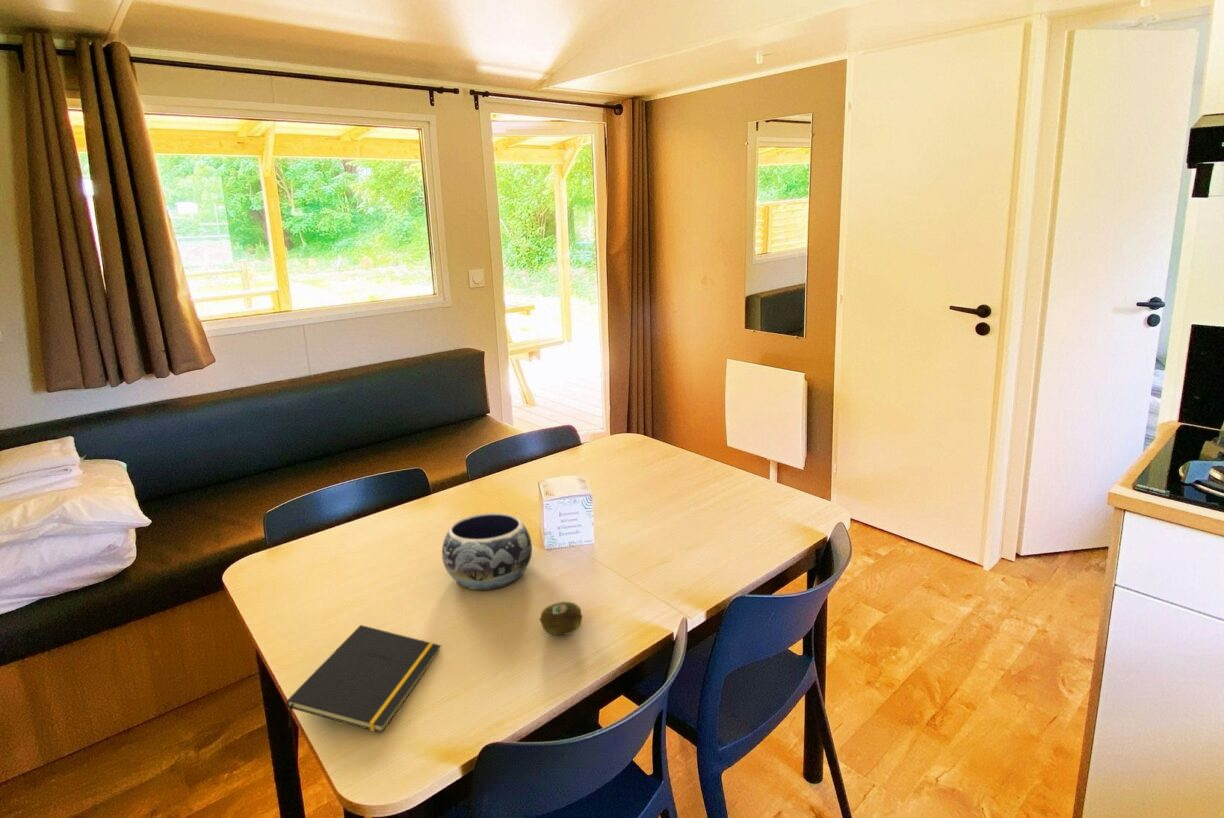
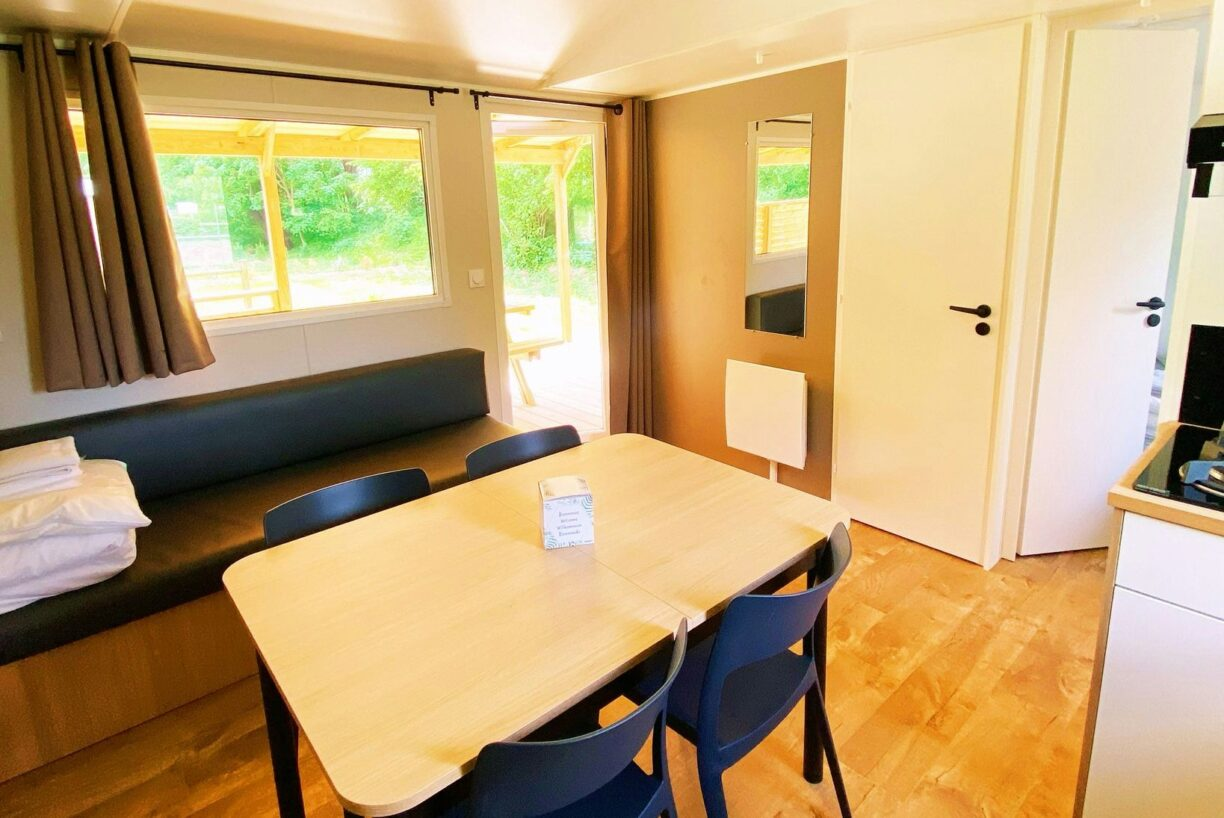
- notepad [285,624,442,734]
- fruit [538,601,584,636]
- decorative bowl [441,512,533,591]
